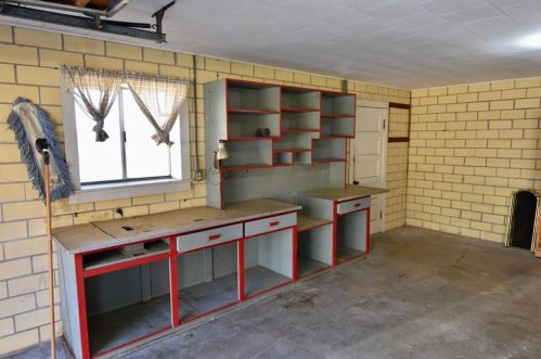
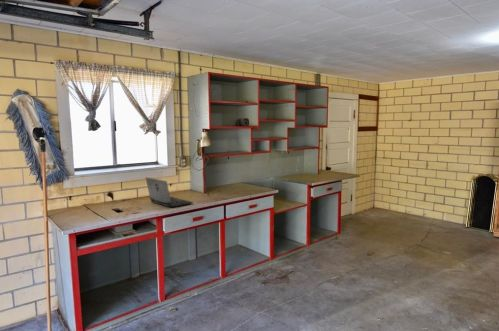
+ laptop [145,176,194,208]
